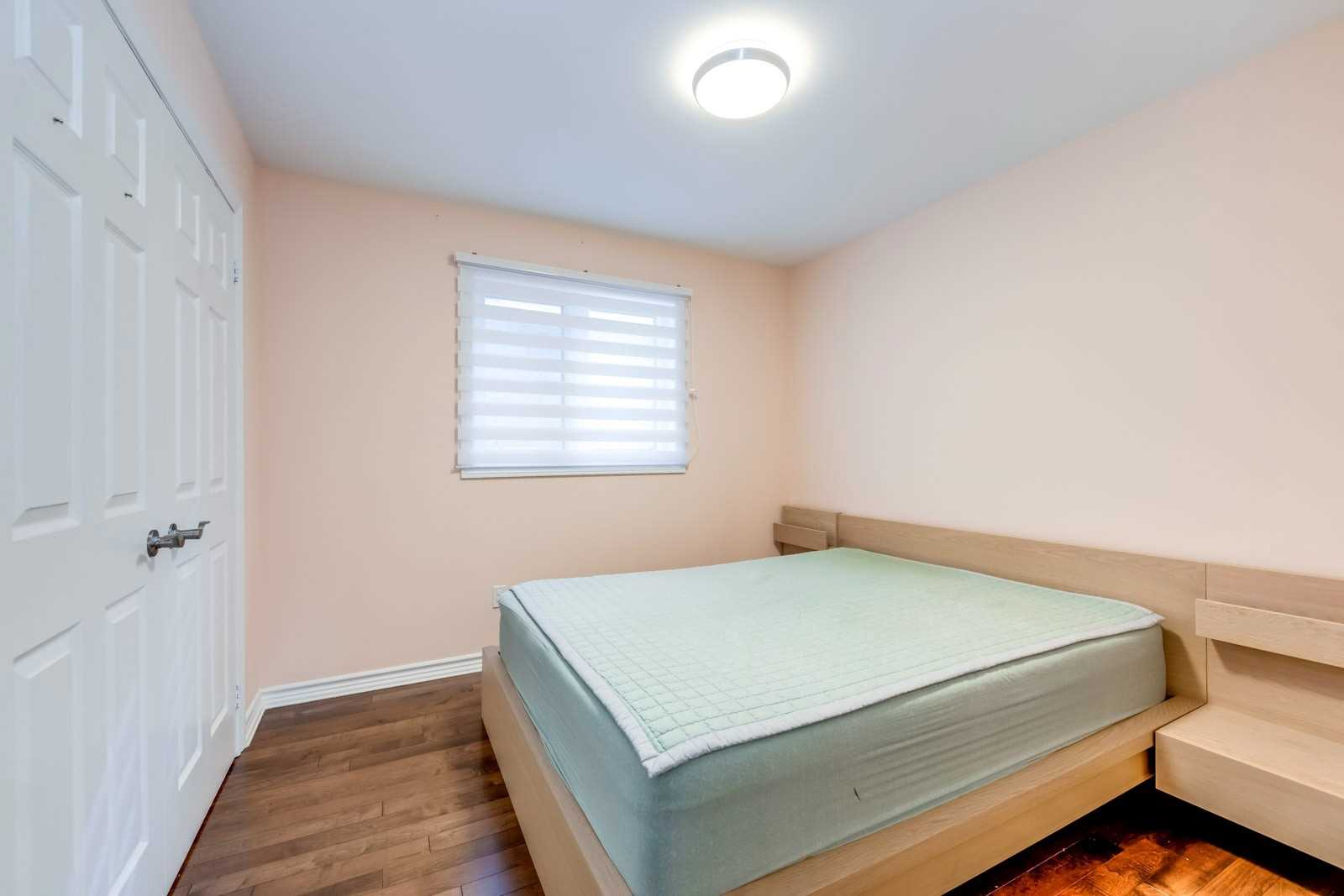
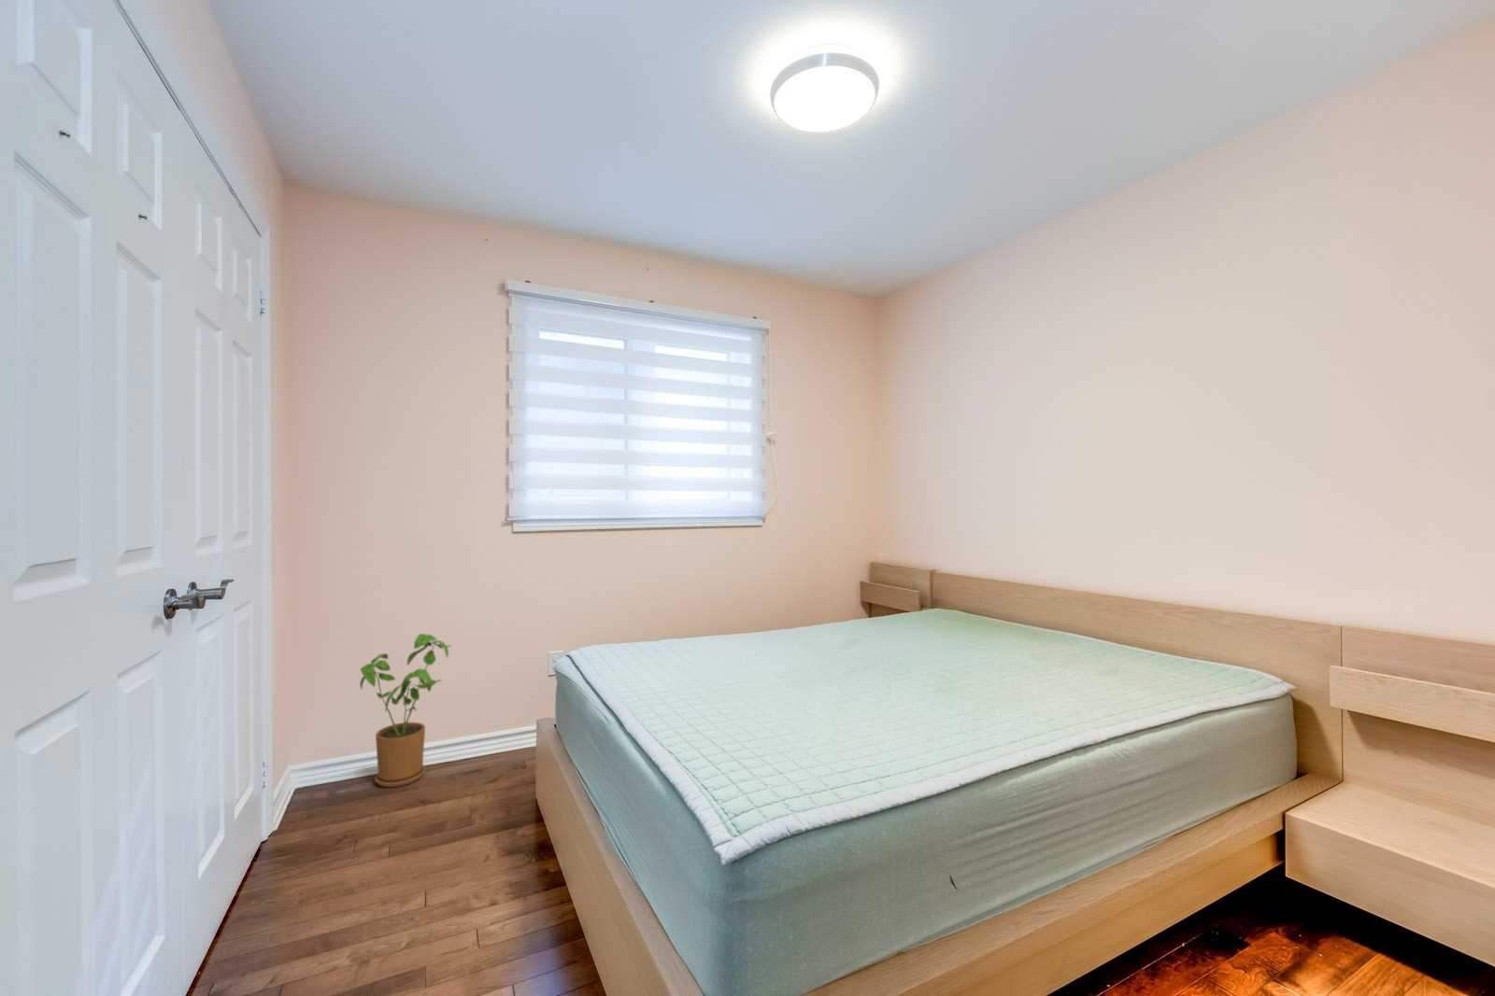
+ house plant [359,633,453,788]
